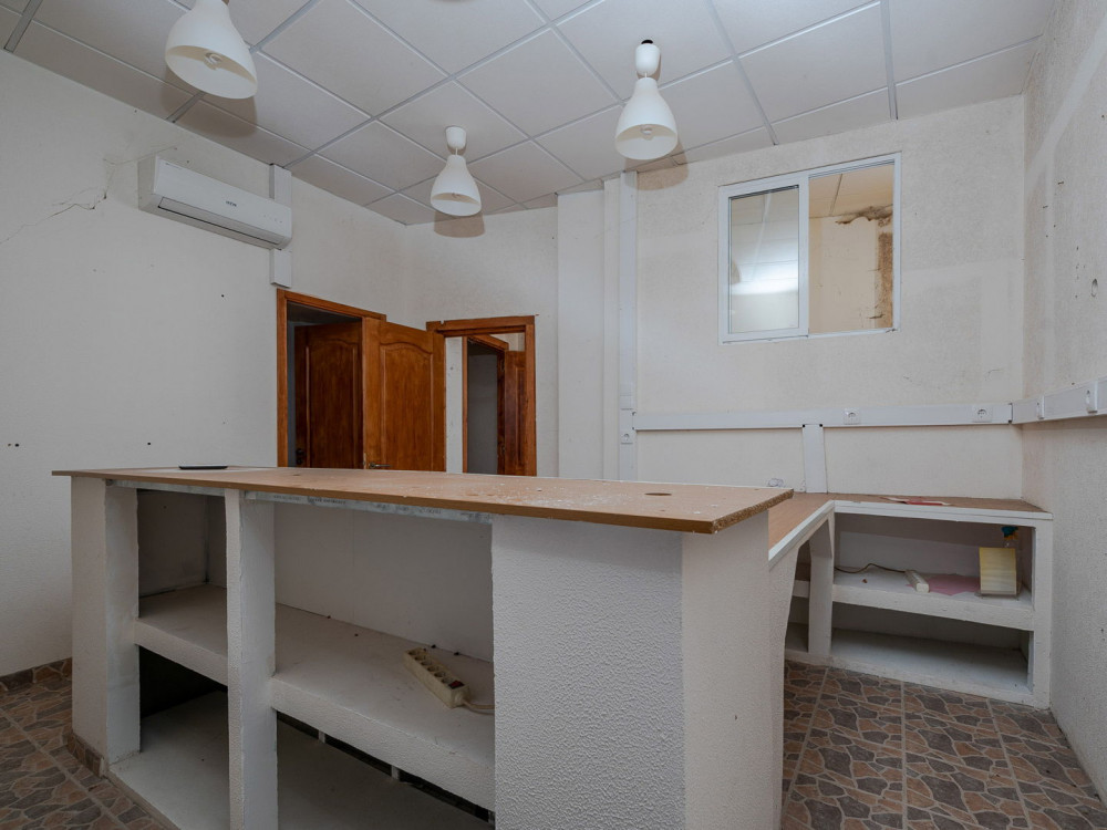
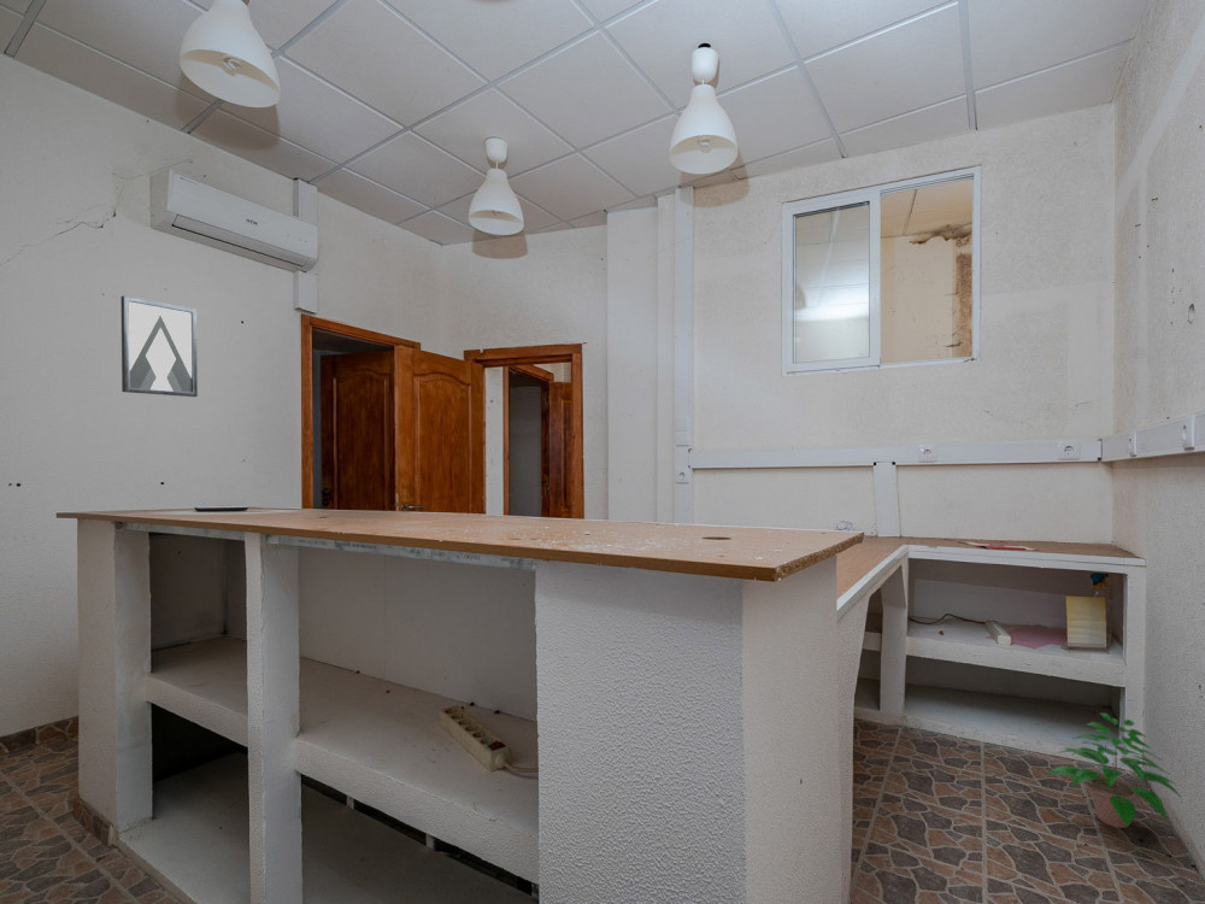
+ potted plant [1045,712,1182,829]
+ wall art [120,294,199,398]
